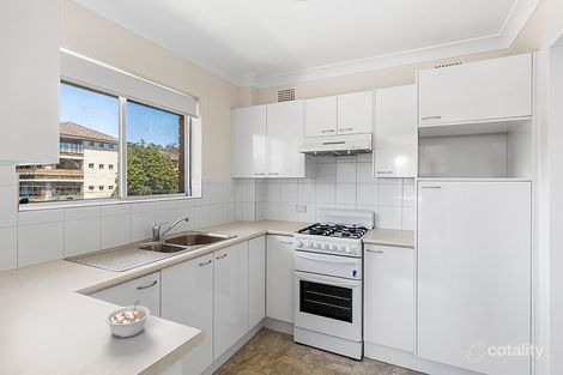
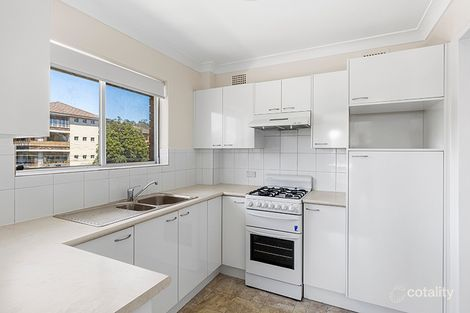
- legume [103,298,151,339]
